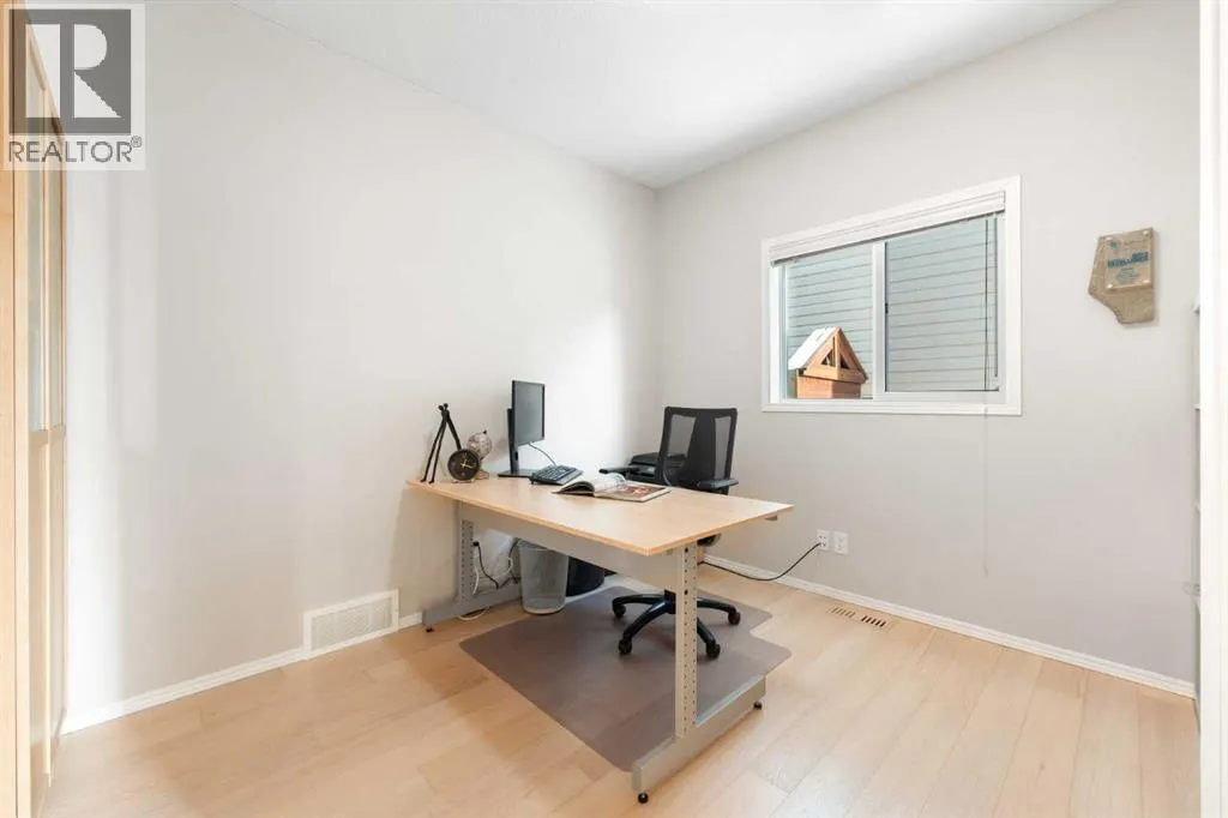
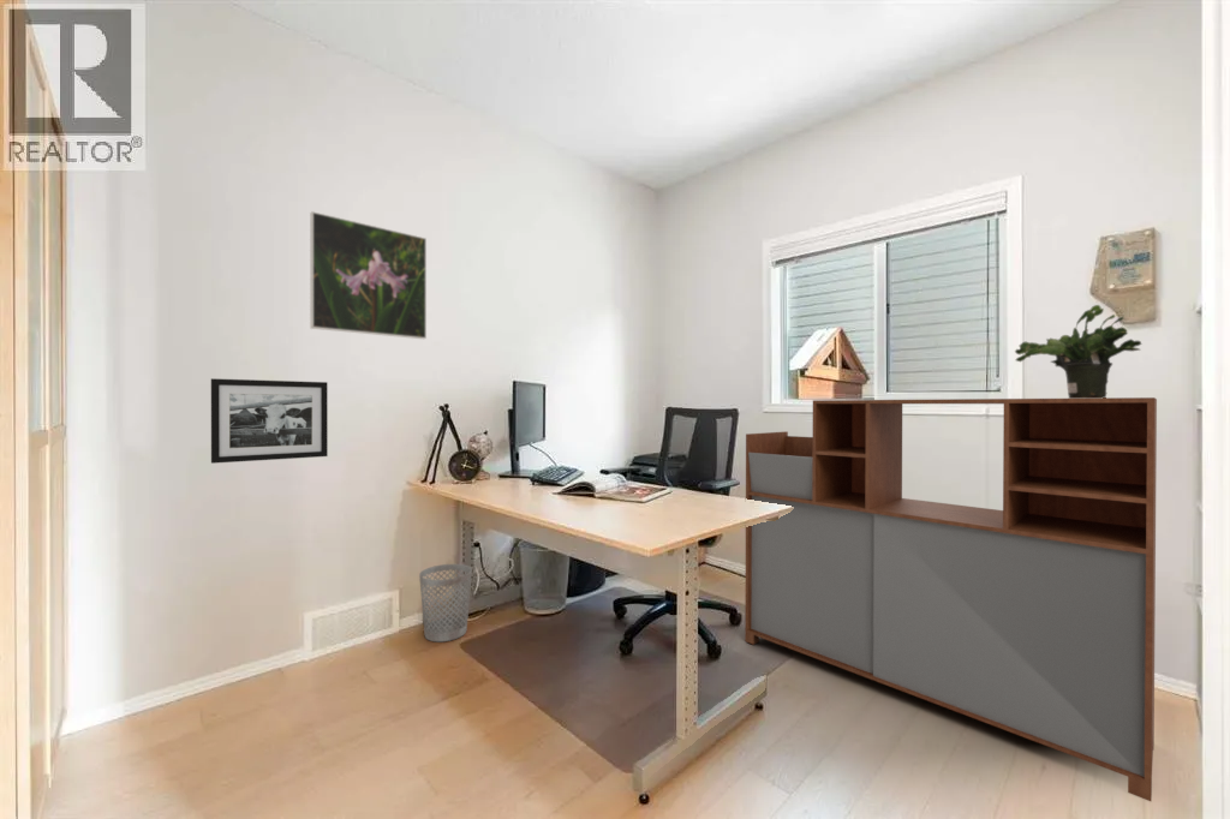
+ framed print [309,210,428,340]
+ potted plant [1014,304,1144,399]
+ picture frame [210,377,329,465]
+ wastebasket [418,563,473,642]
+ storage cabinet [744,396,1158,802]
